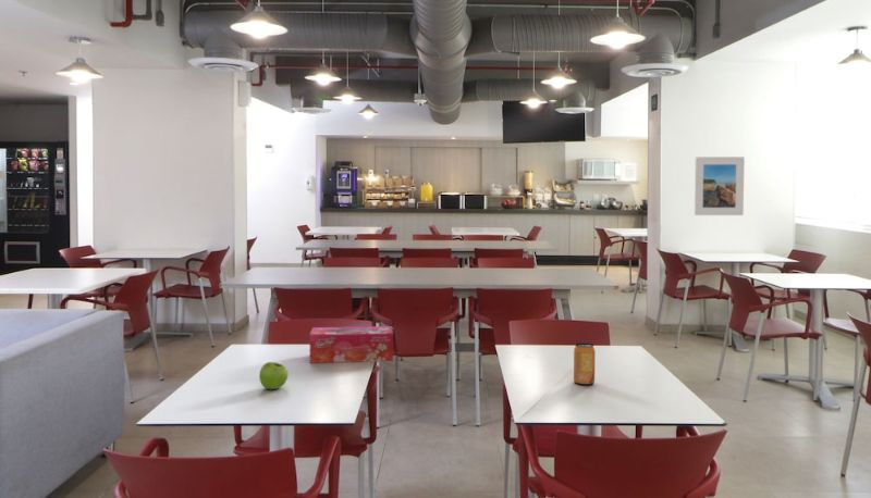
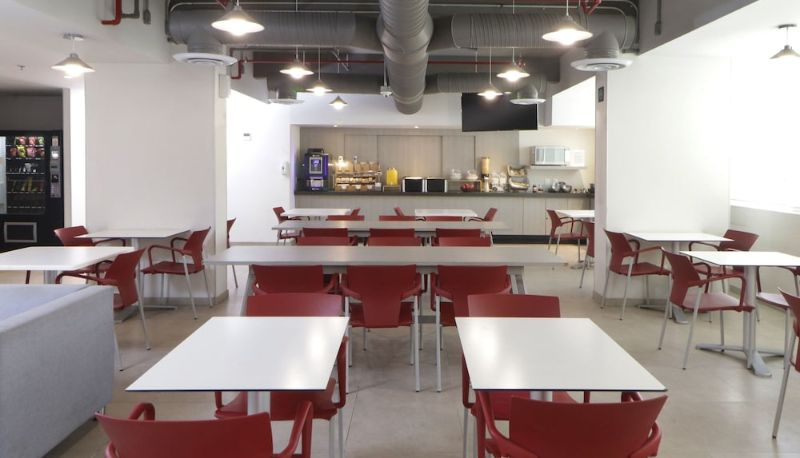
- tissue box [308,325,394,364]
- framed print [694,155,746,216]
- beverage can [573,343,596,386]
- fruit [258,361,290,390]
